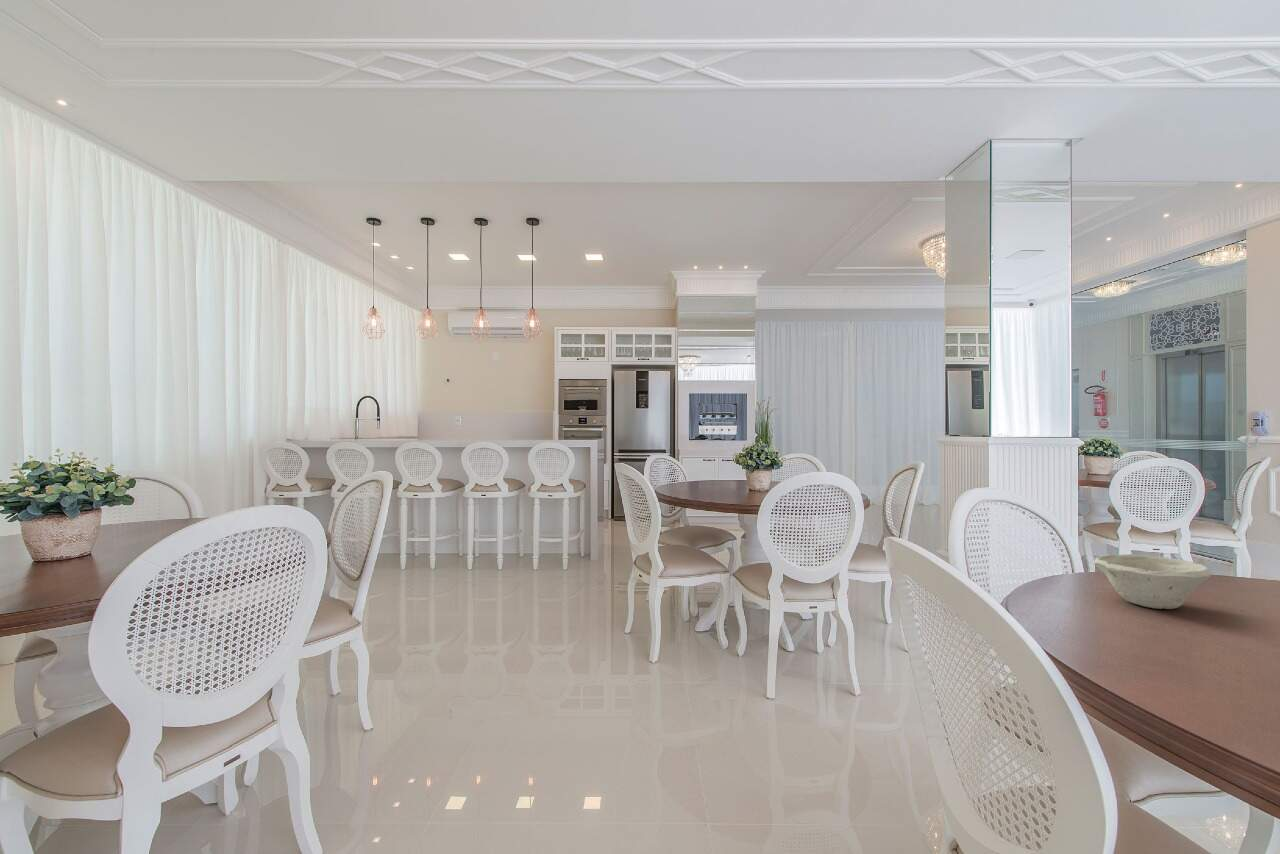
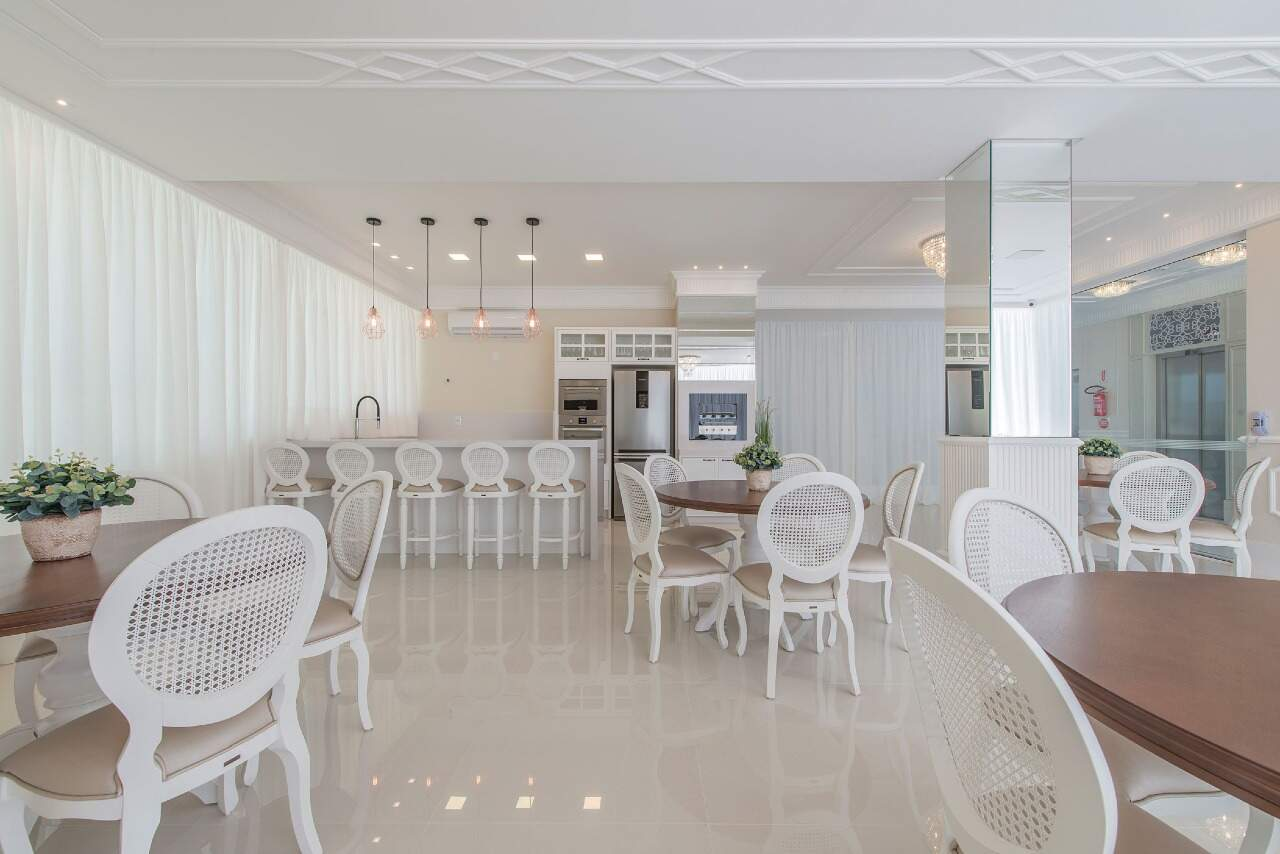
- bowl [1092,553,1214,610]
